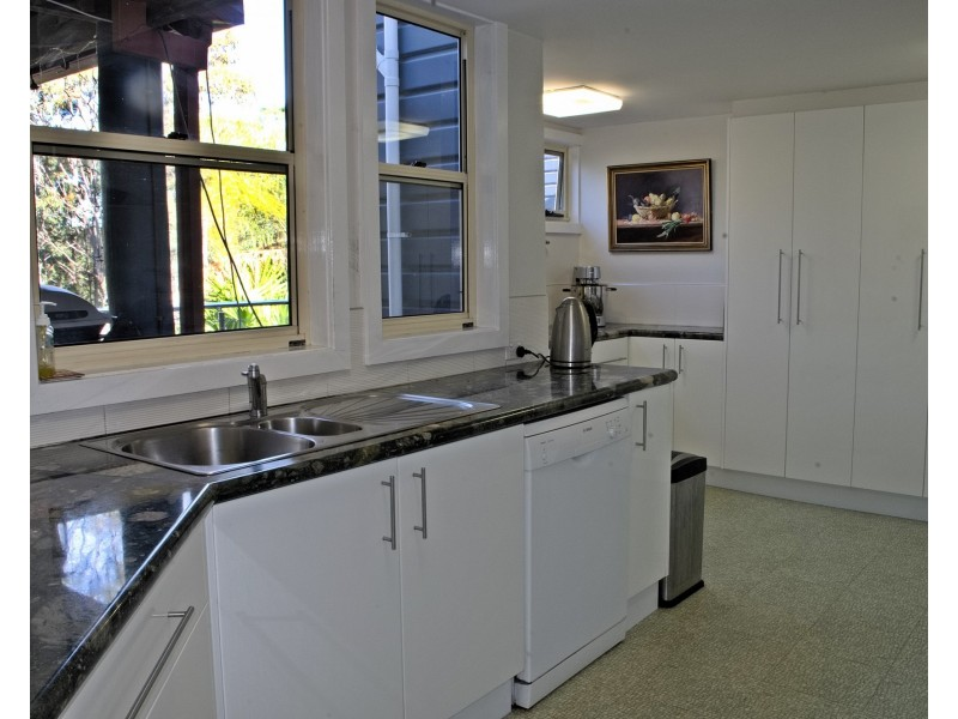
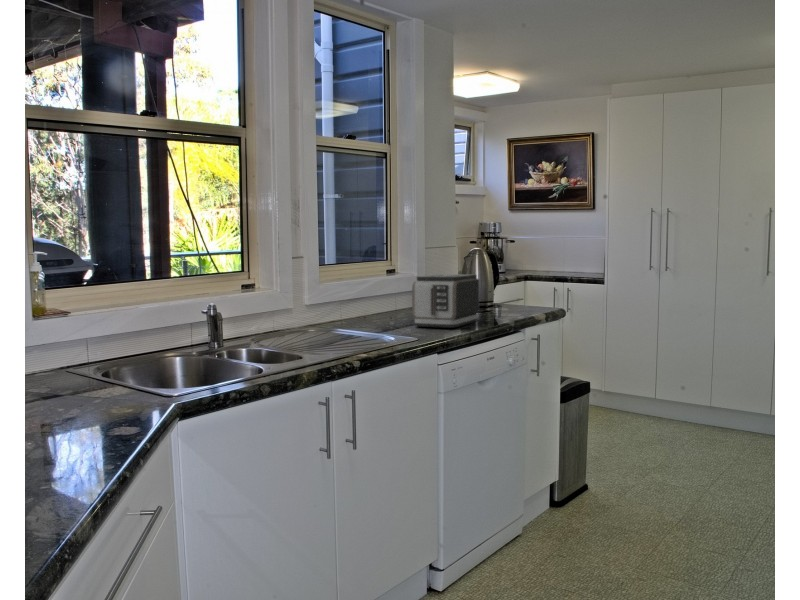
+ toaster [411,273,480,329]
